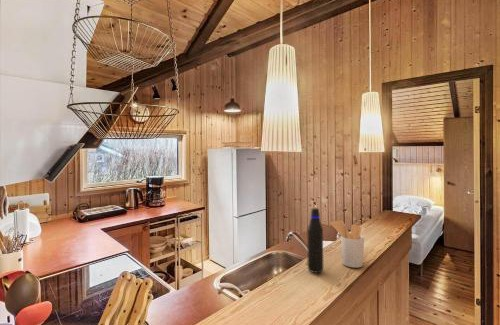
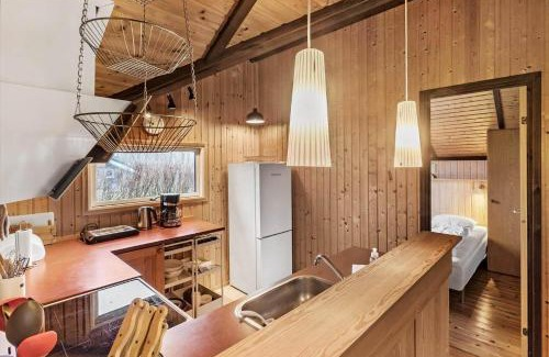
- water bottle [306,207,324,274]
- utensil holder [329,219,365,269]
